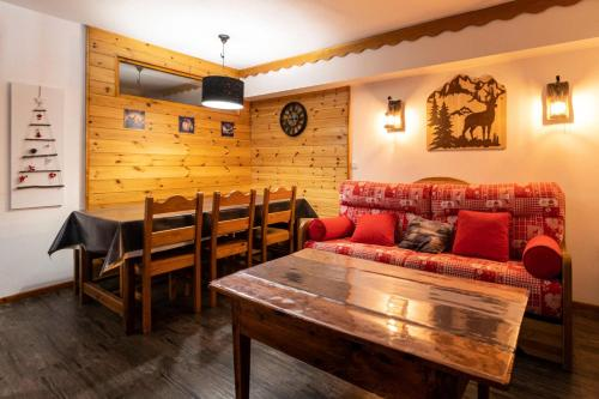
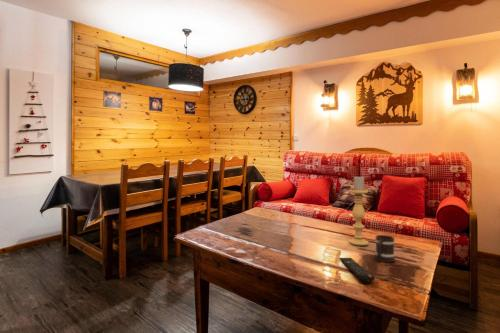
+ candle holder [348,176,369,246]
+ mug [374,234,396,263]
+ remote control [338,257,376,283]
